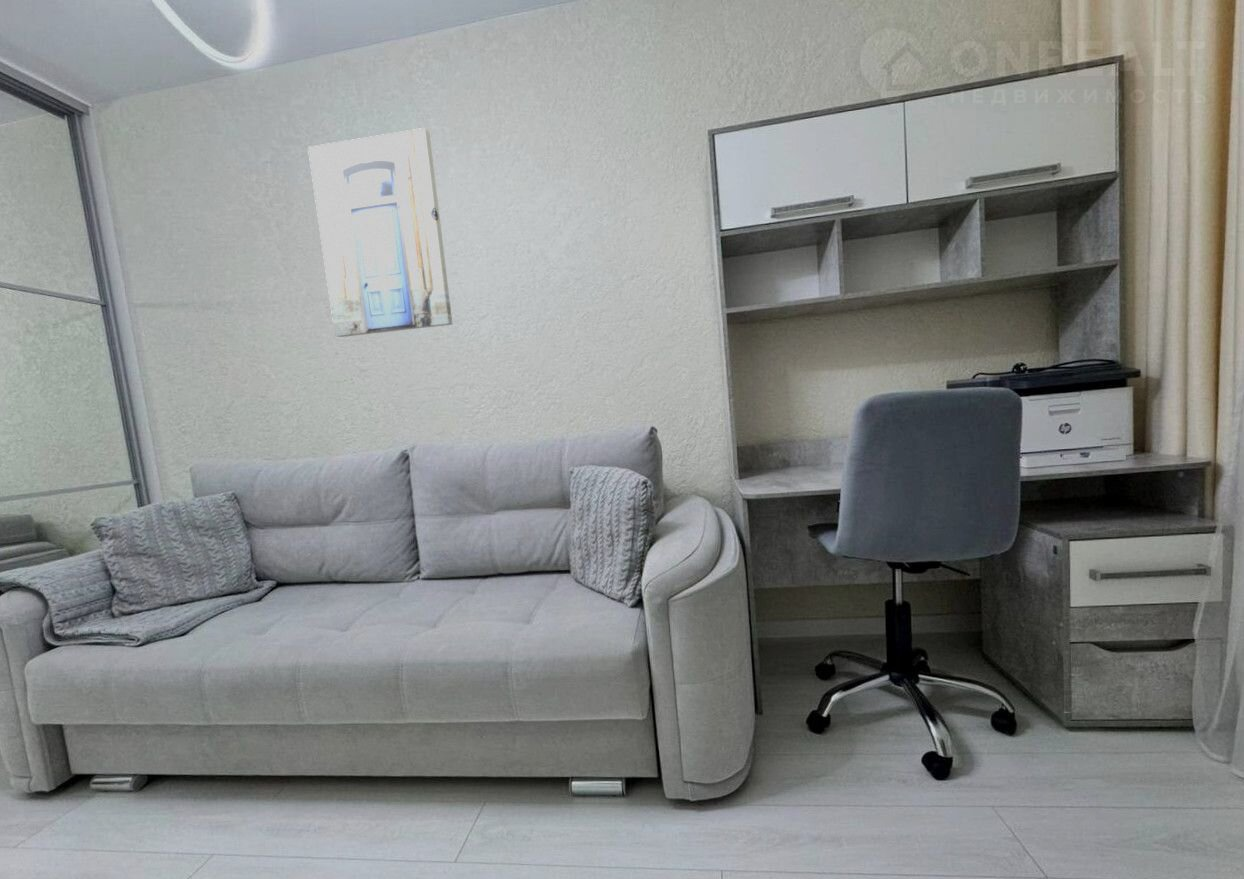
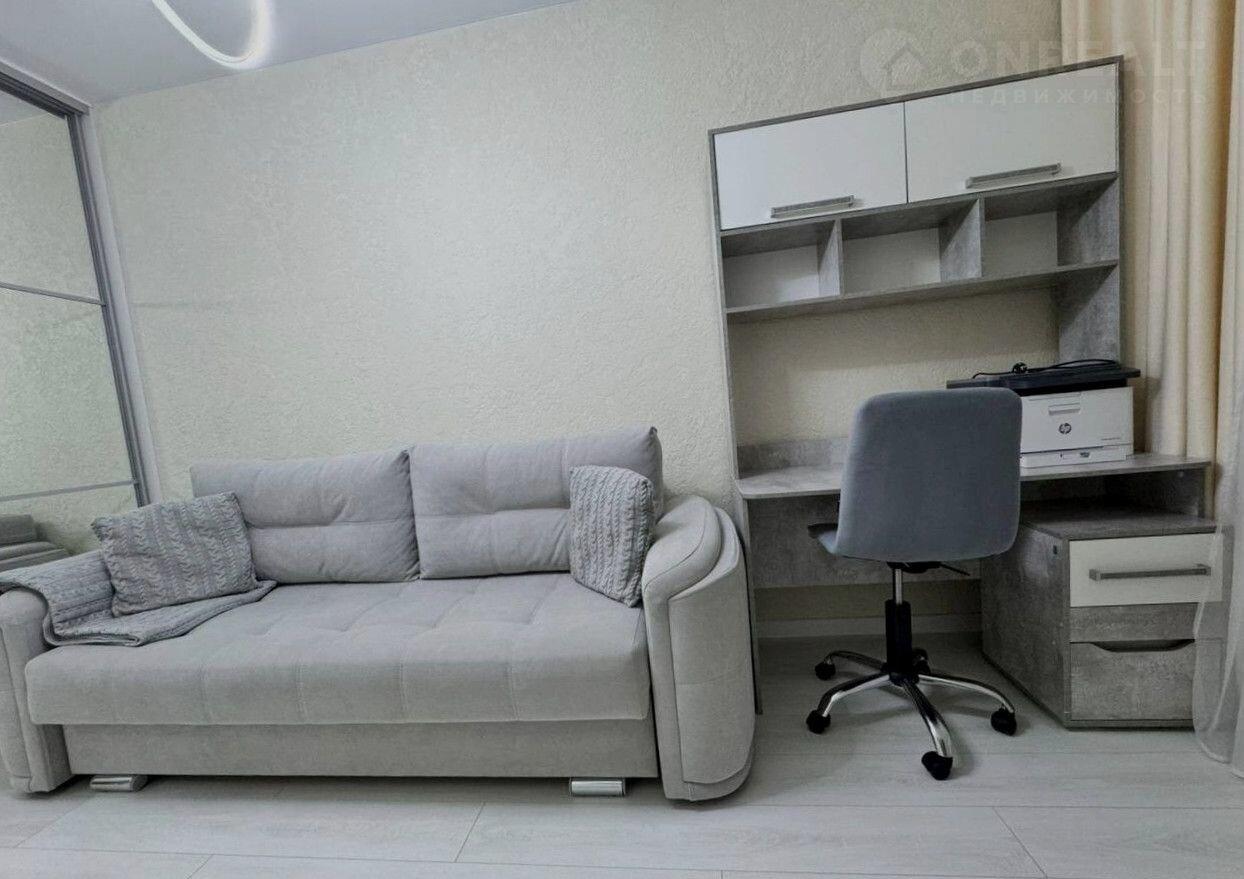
- wall art [307,127,453,338]
